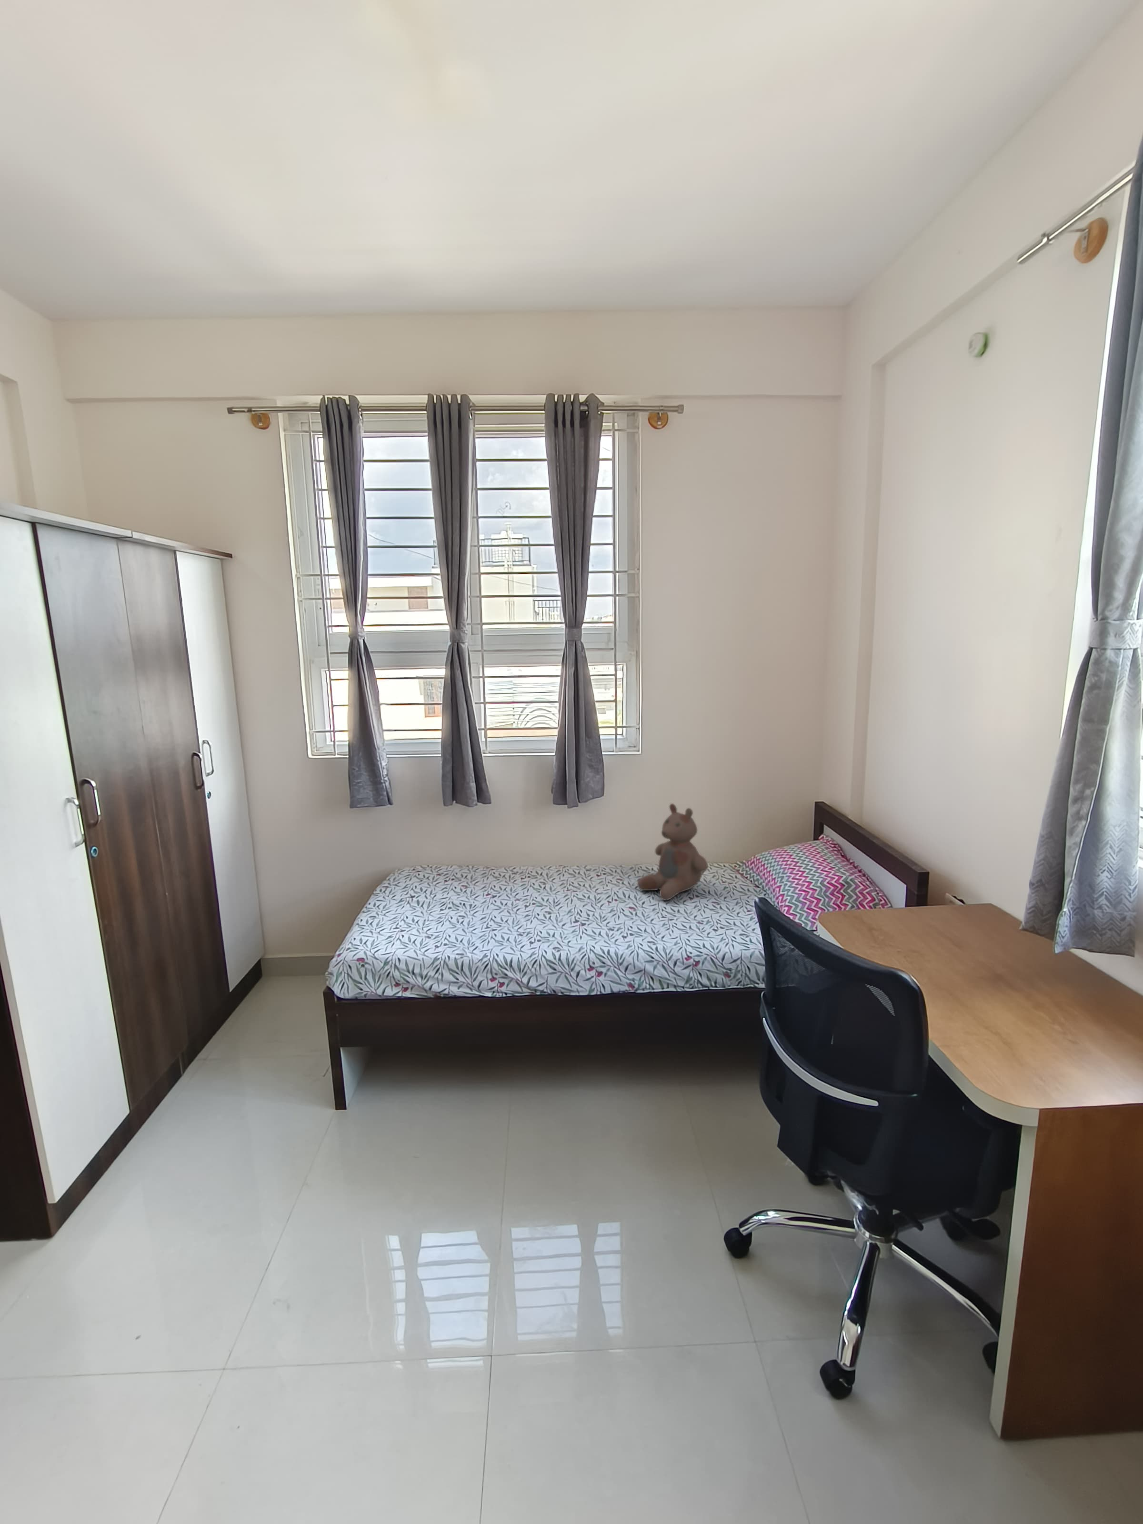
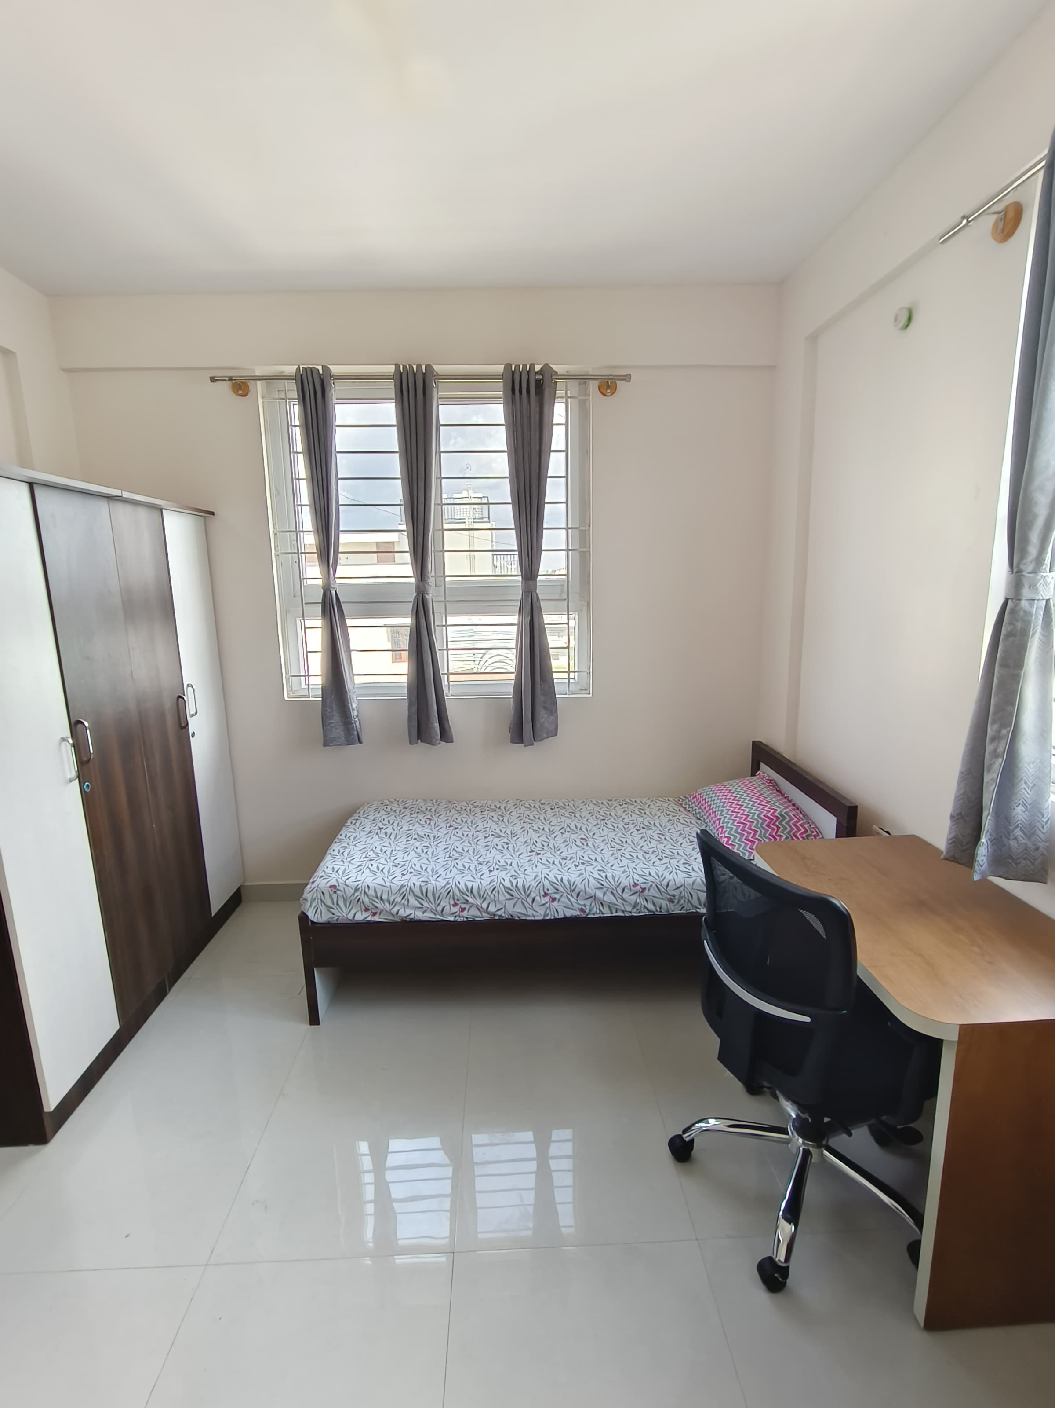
- bear [636,803,708,901]
